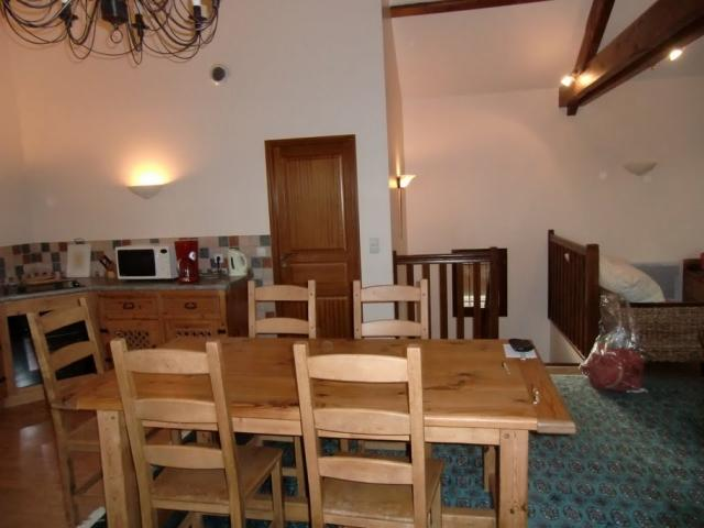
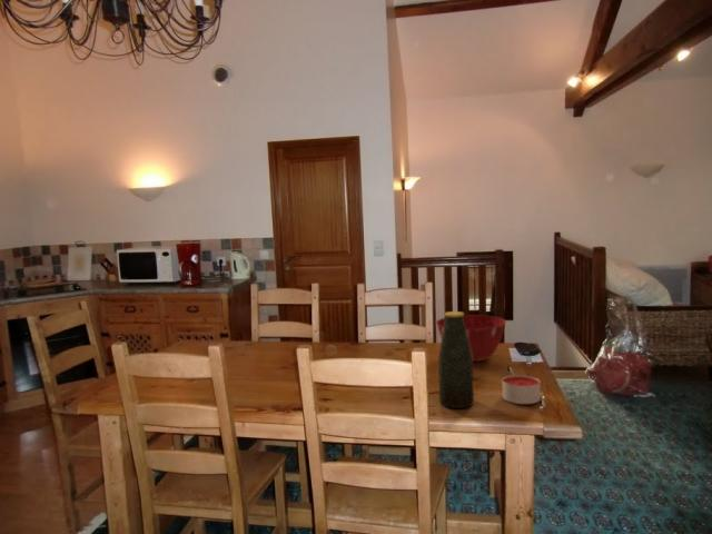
+ candle [501,374,542,405]
+ bottle [437,310,475,409]
+ mixing bowl [435,314,507,363]
